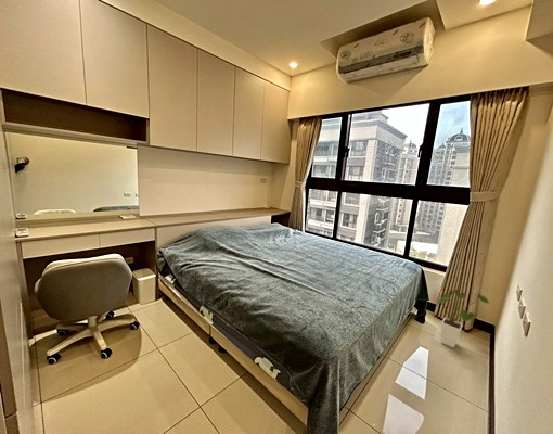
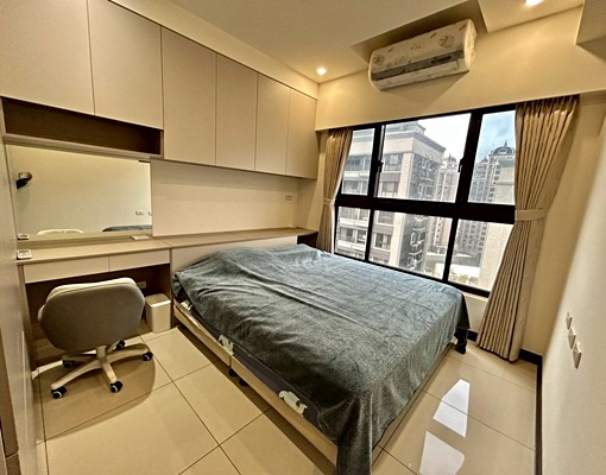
- house plant [436,289,490,349]
